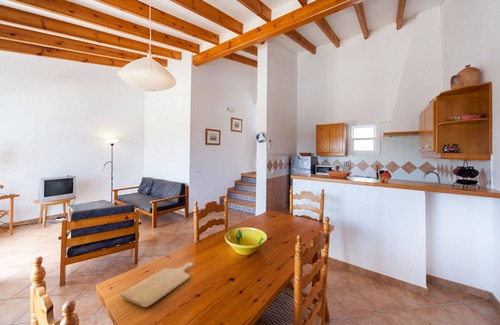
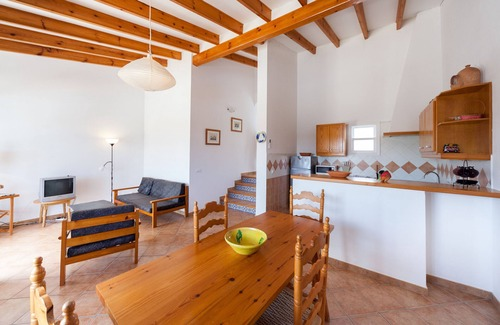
- chopping board [120,261,194,308]
